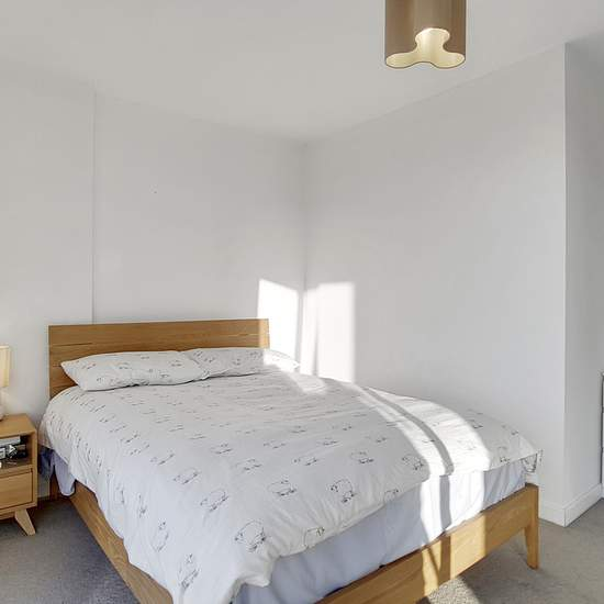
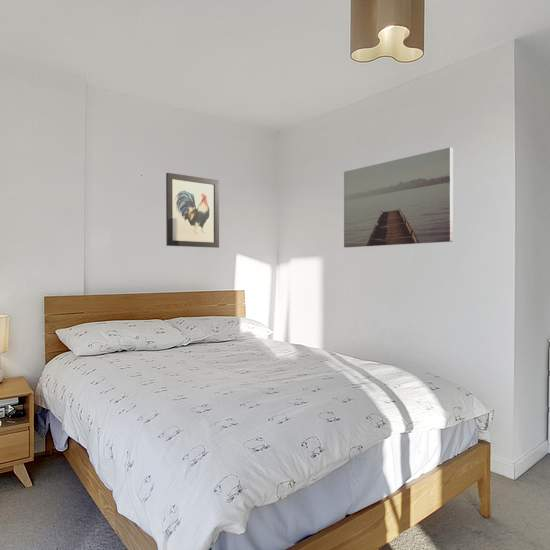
+ wall art [165,172,220,249]
+ wall art [343,146,454,248]
